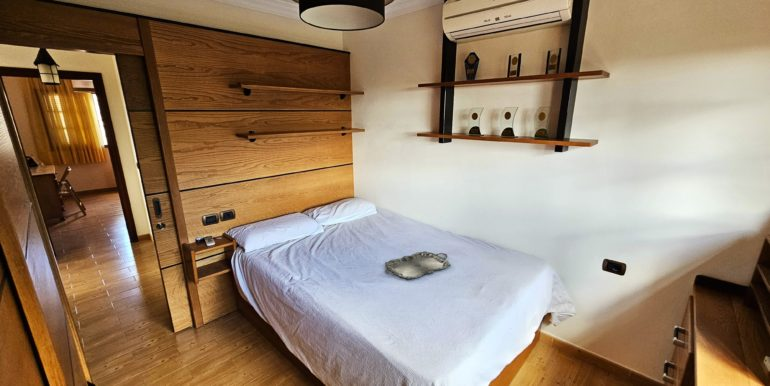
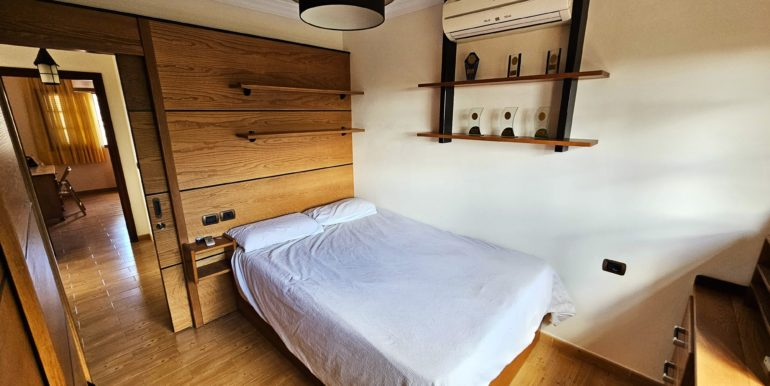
- serving tray [384,250,452,280]
